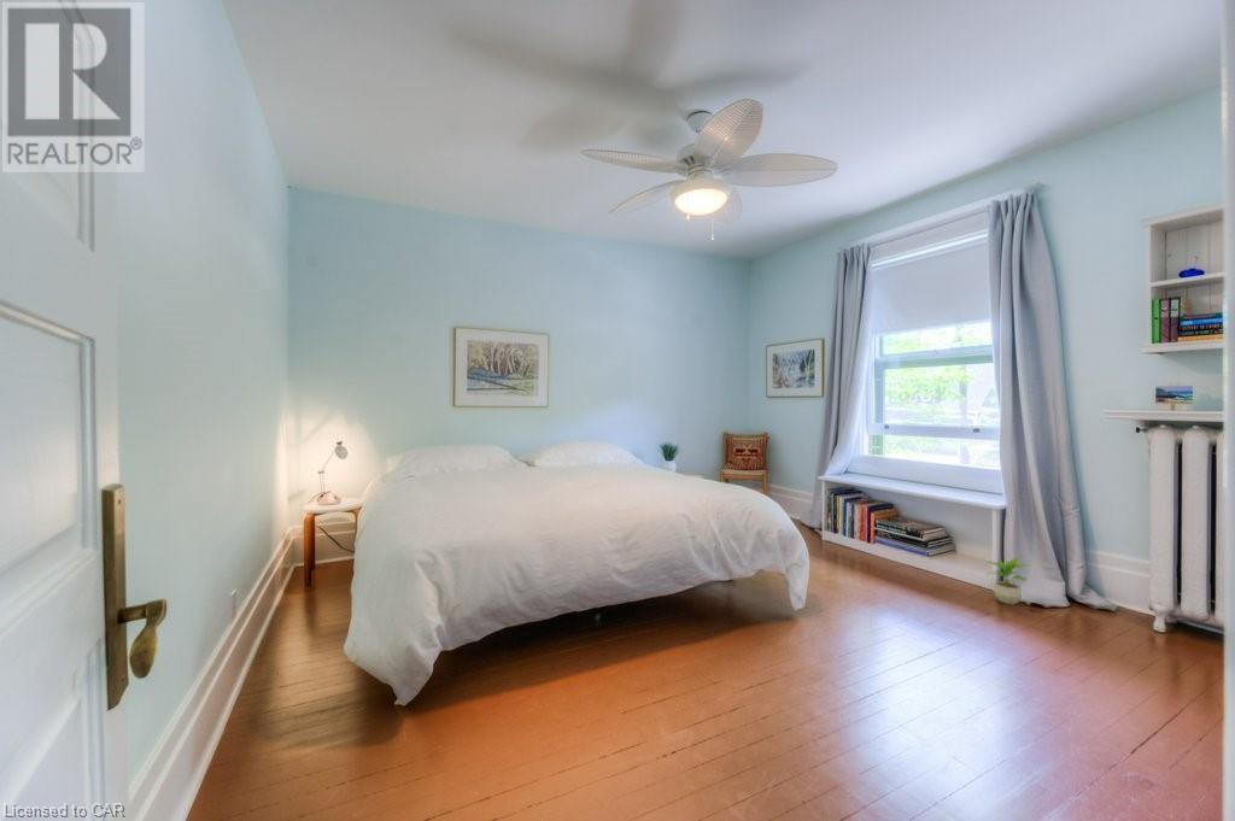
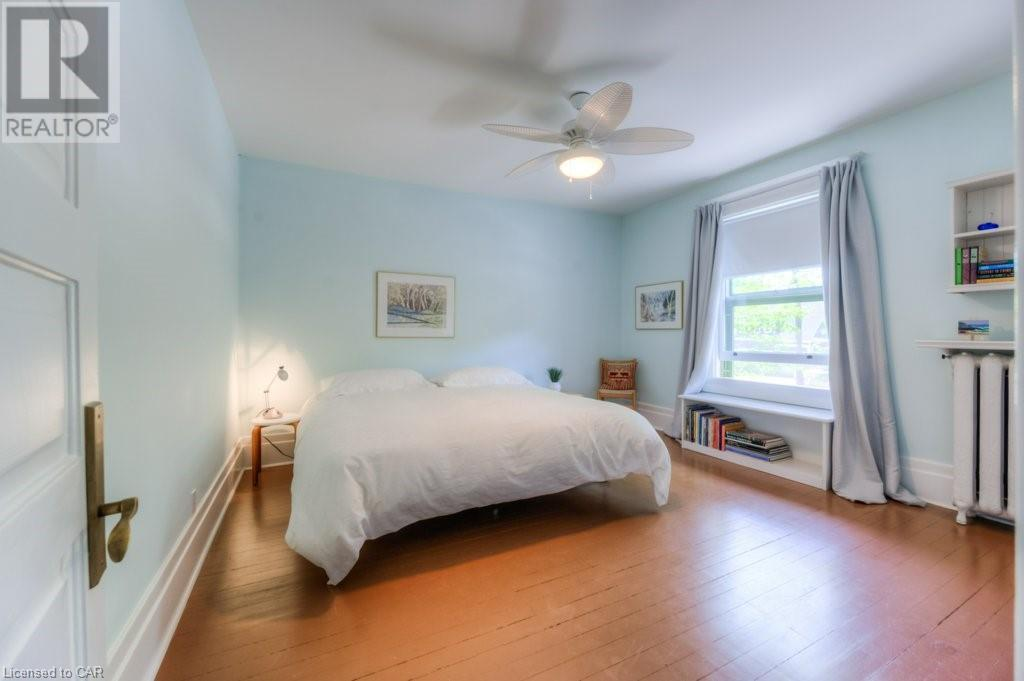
- potted plant [984,556,1031,605]
